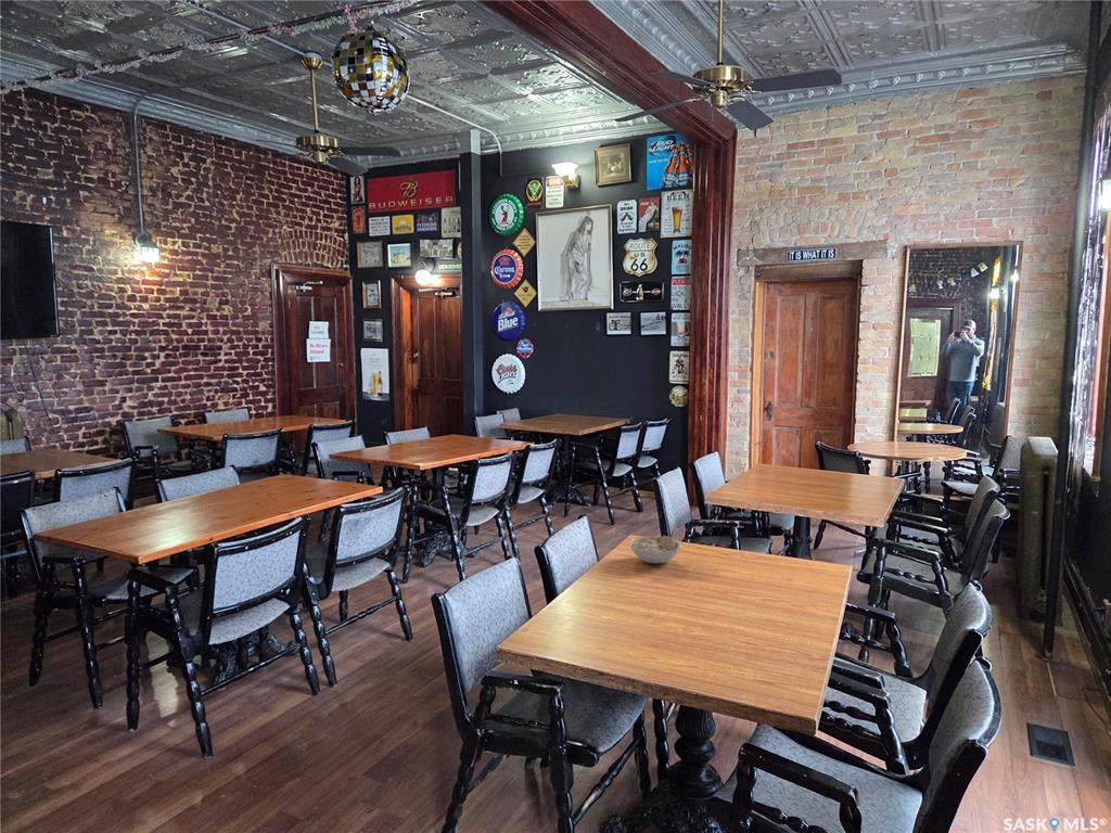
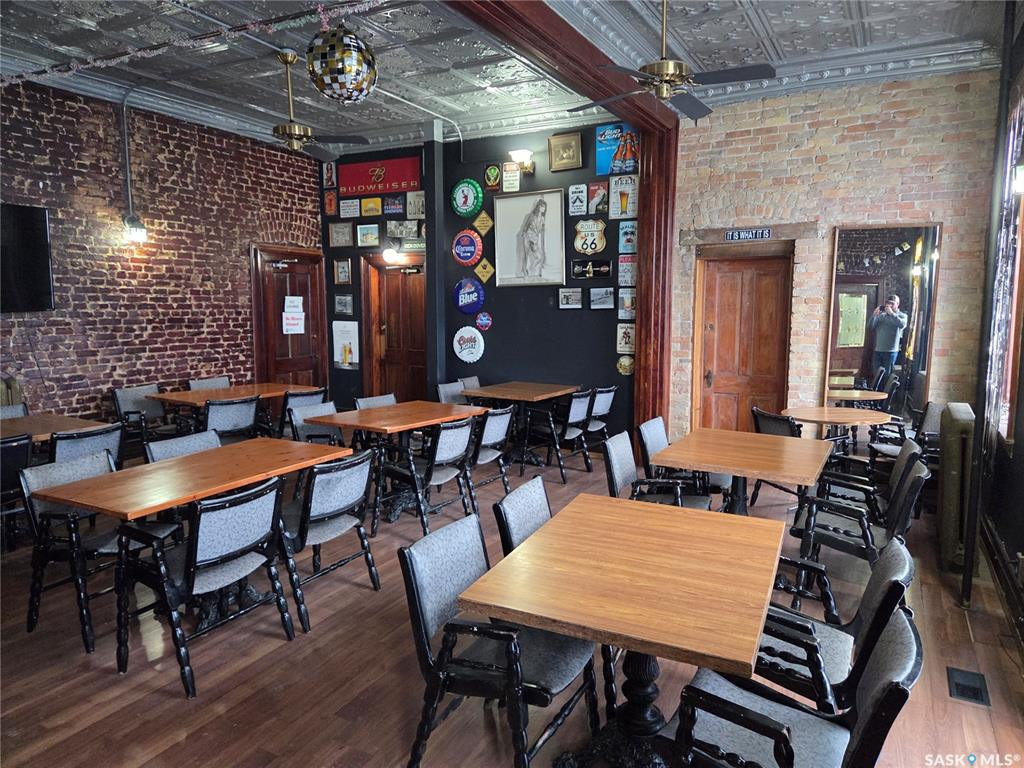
- bowl [628,535,682,565]
